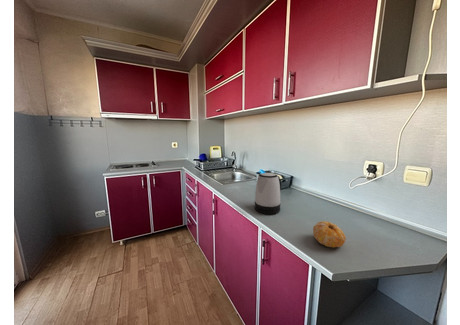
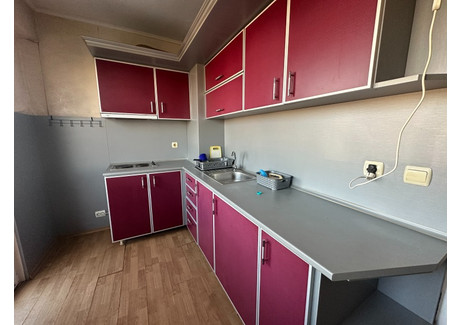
- fruit [312,220,347,248]
- kettle [254,172,282,215]
